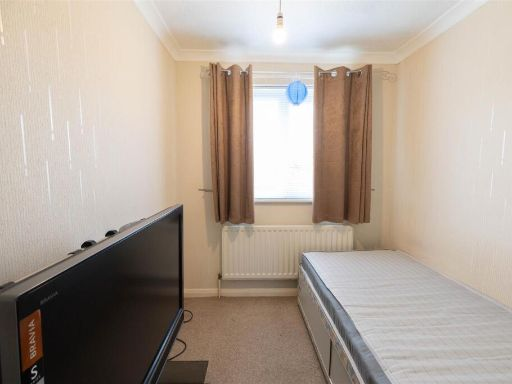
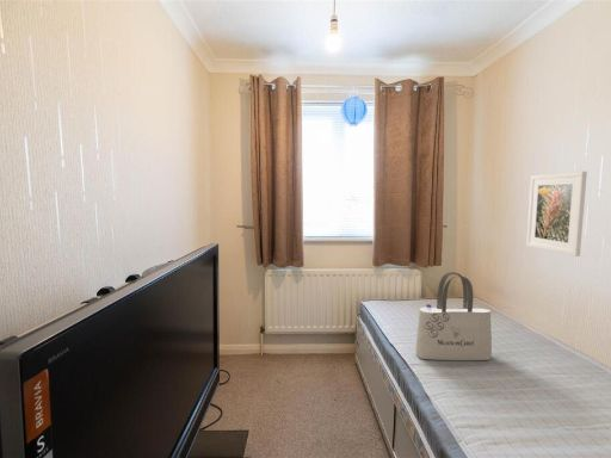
+ tote bag [414,271,493,361]
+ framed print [525,171,588,258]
